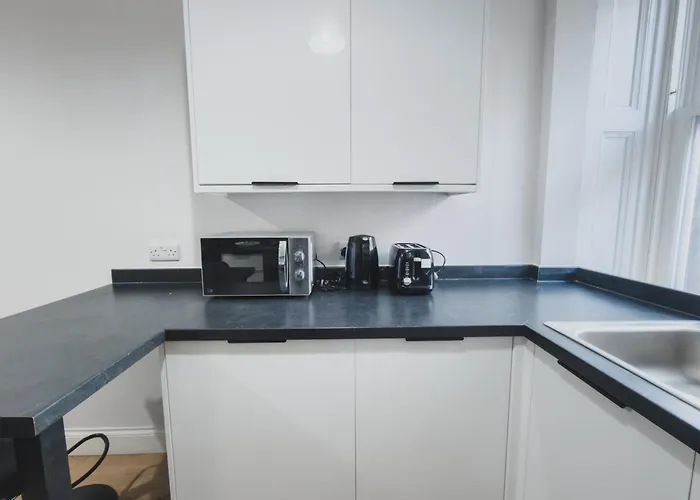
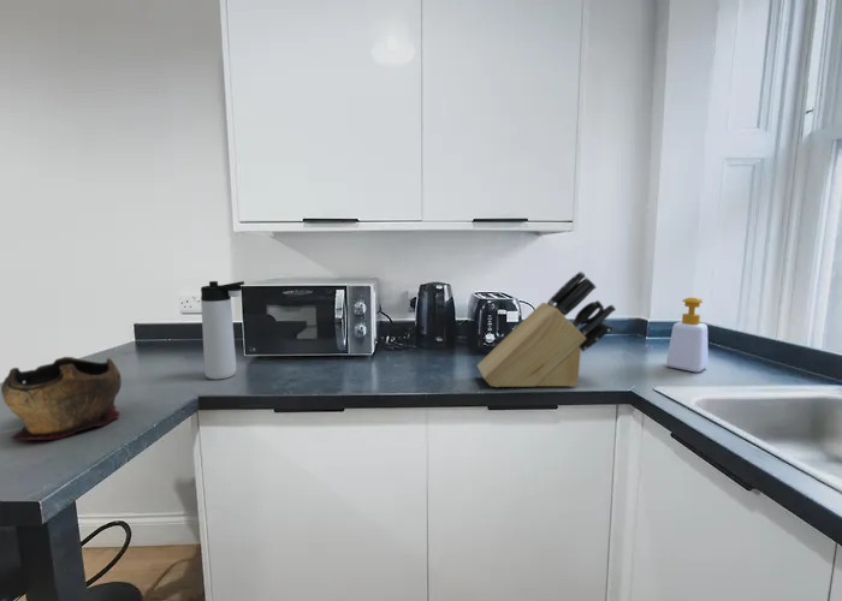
+ knife block [475,270,617,388]
+ thermos bottle [200,280,245,380]
+ decorative bowl [0,356,123,441]
+ soap bottle [665,296,708,373]
